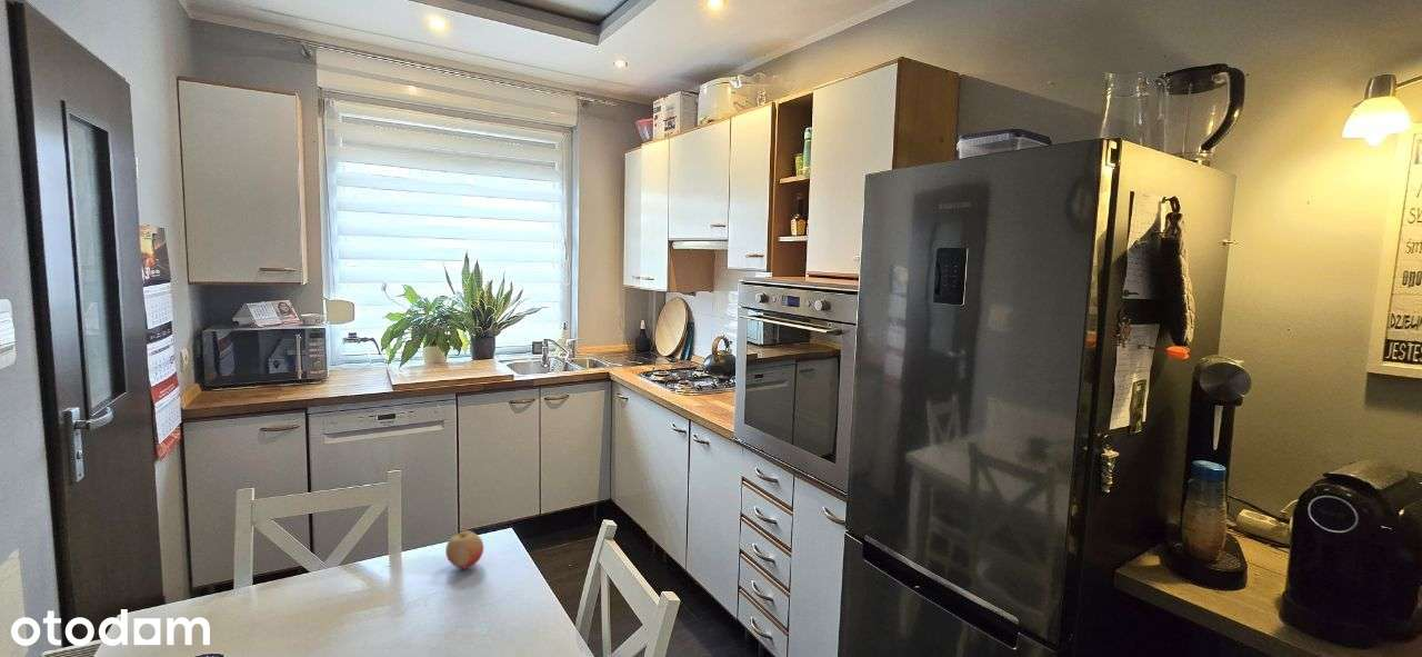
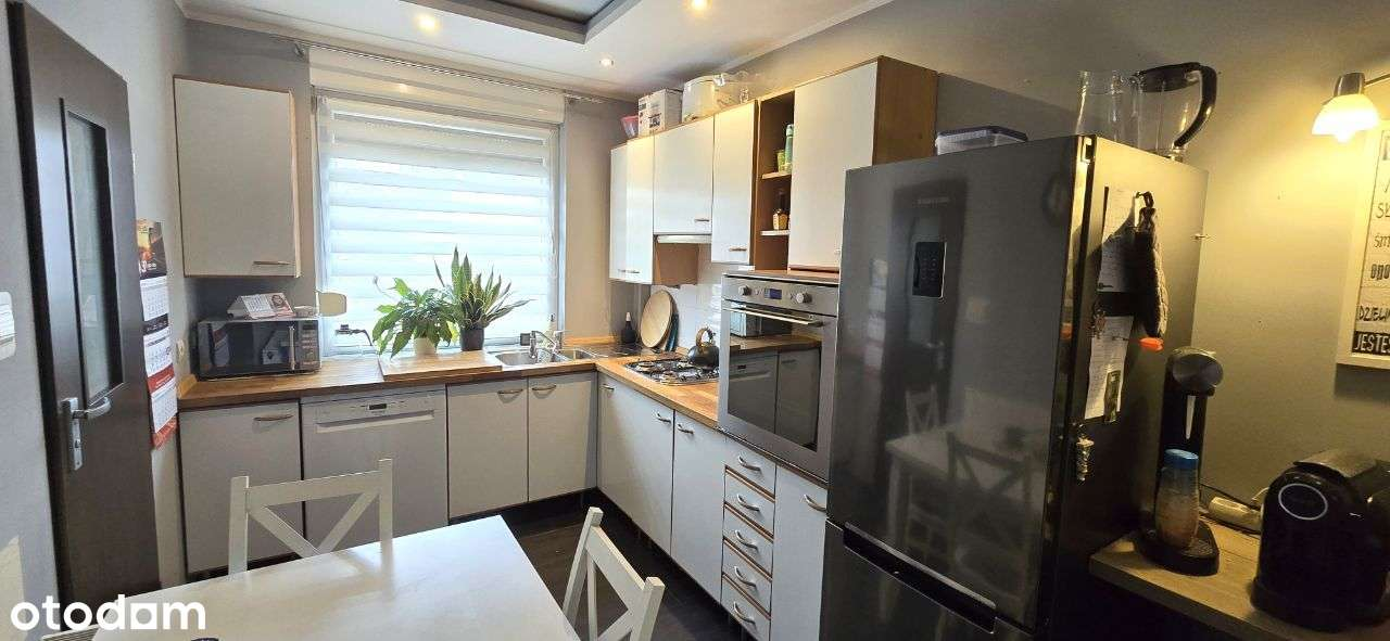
- fruit [444,529,484,570]
